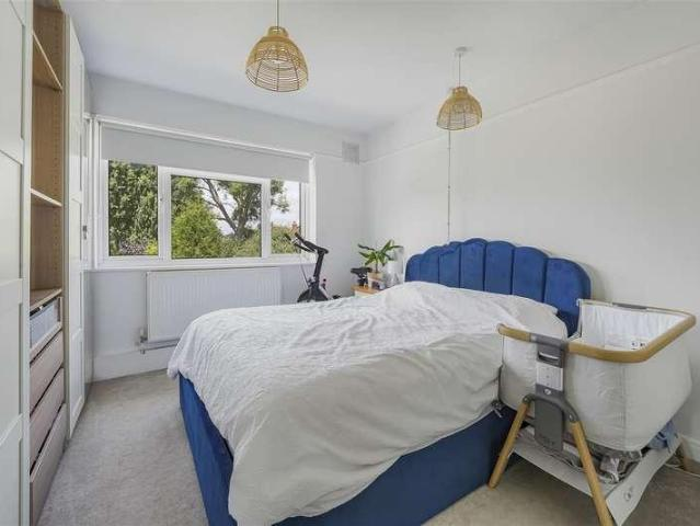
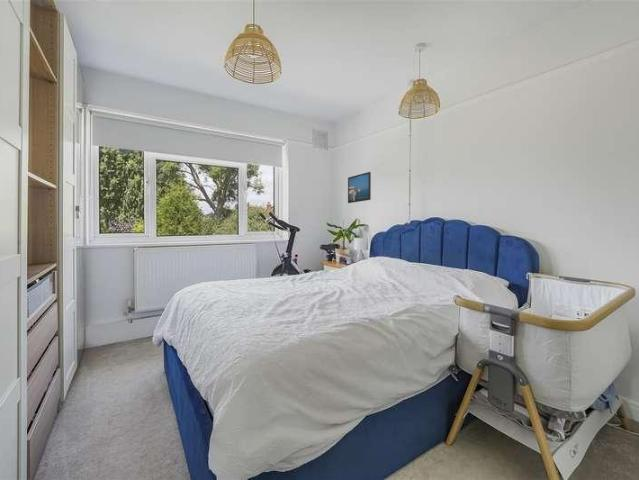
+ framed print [347,171,372,204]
